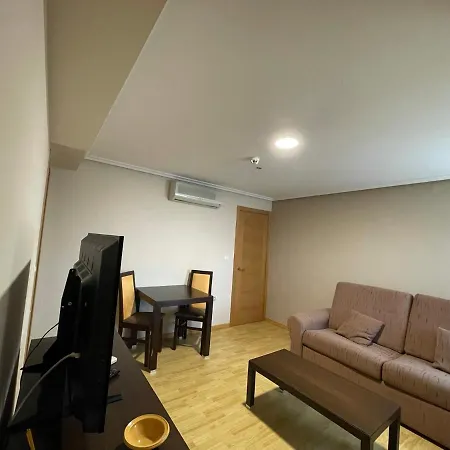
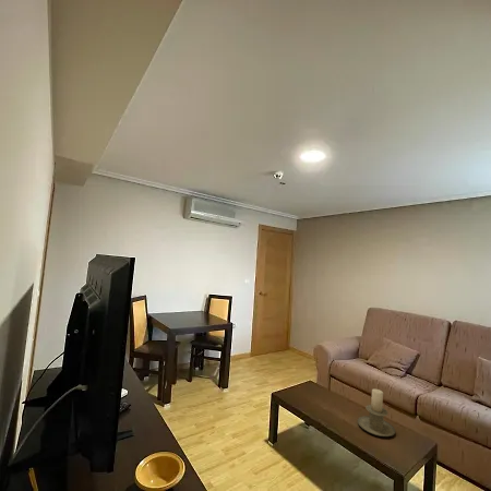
+ candle holder [357,387,396,438]
